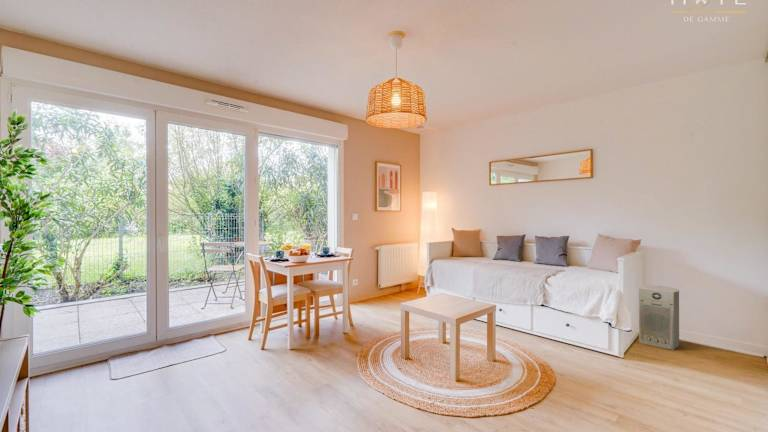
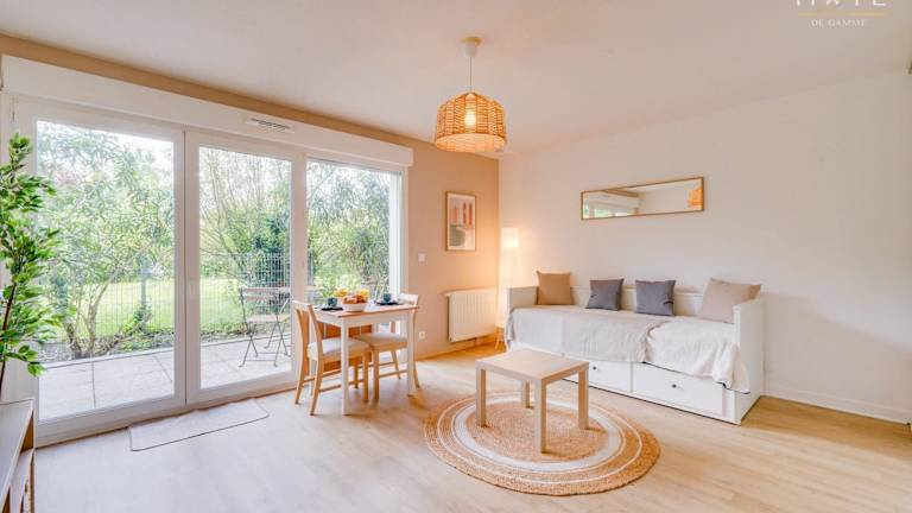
- fan [638,284,680,351]
